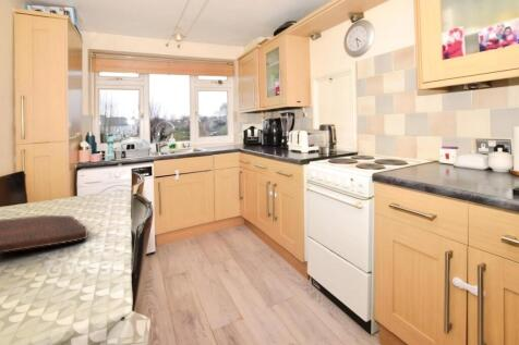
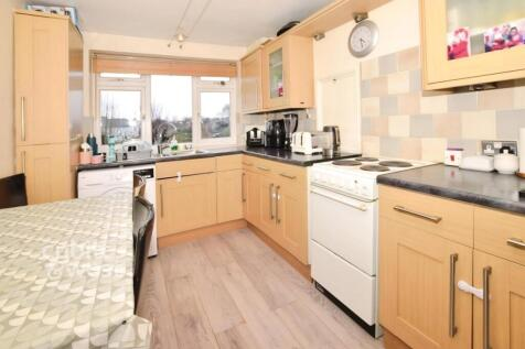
- cutting board [0,214,89,255]
